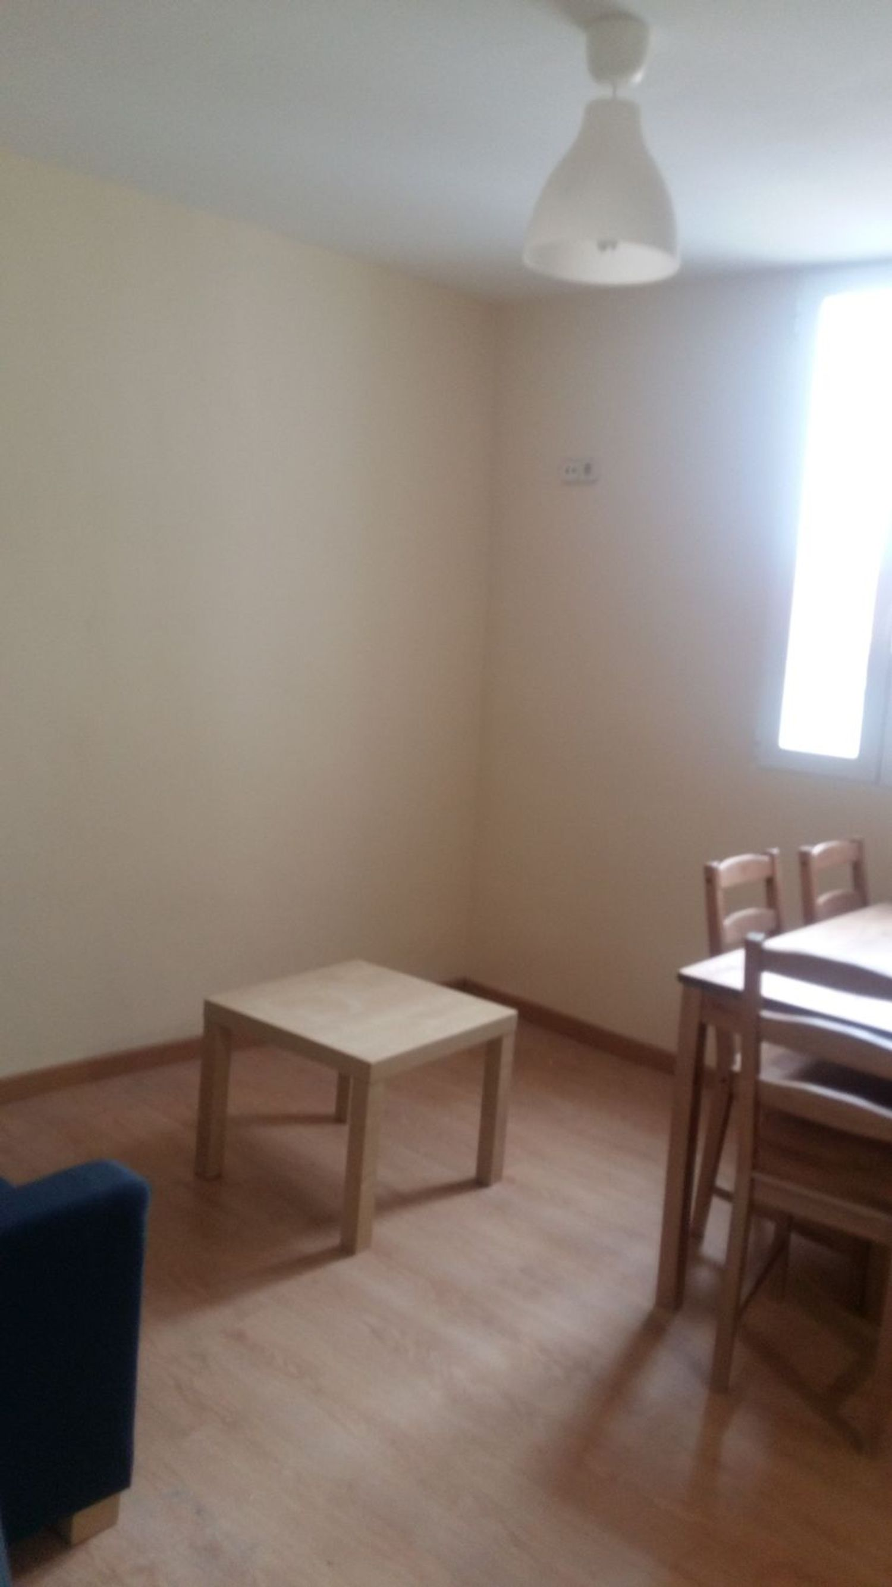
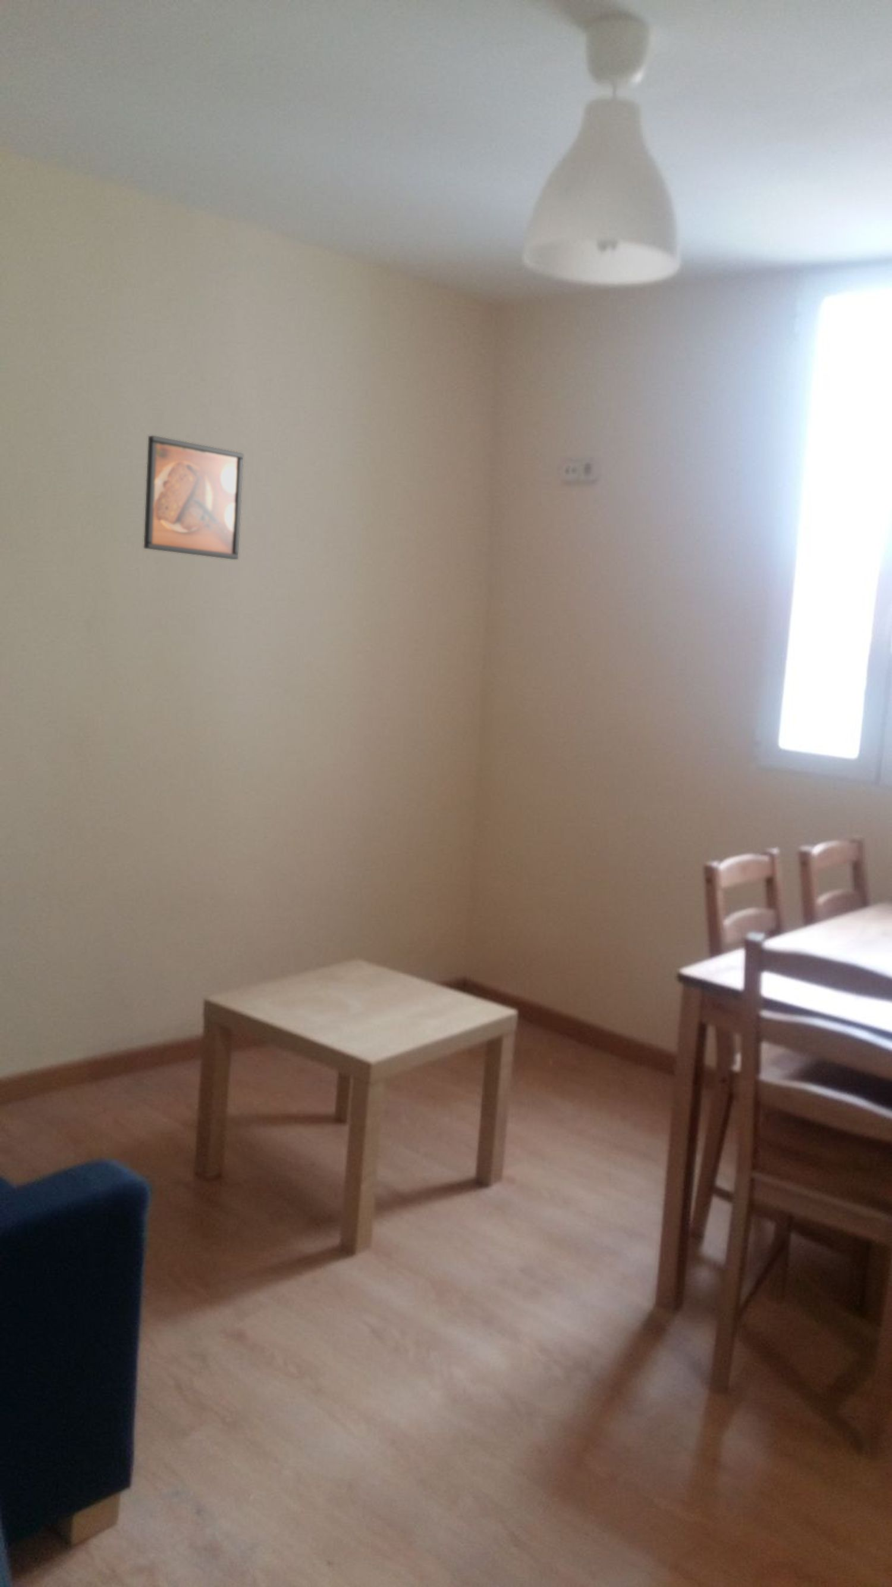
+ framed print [144,435,244,560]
